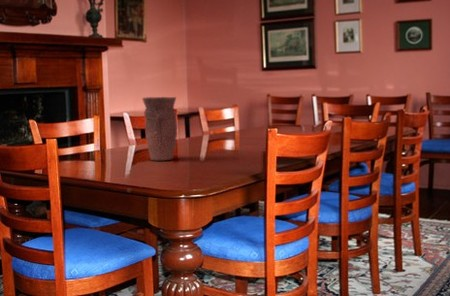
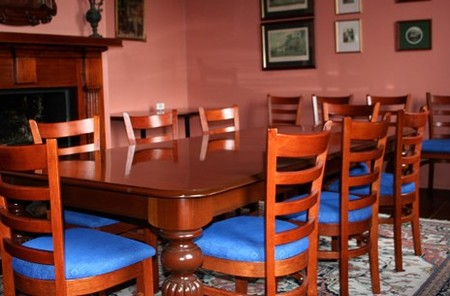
- vase [141,96,178,161]
